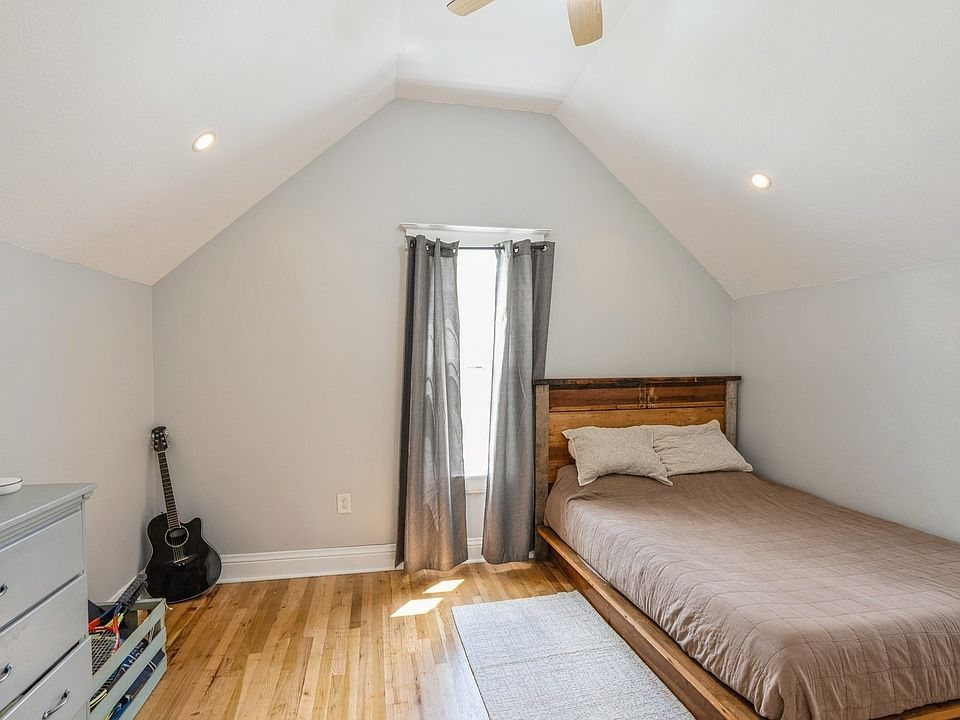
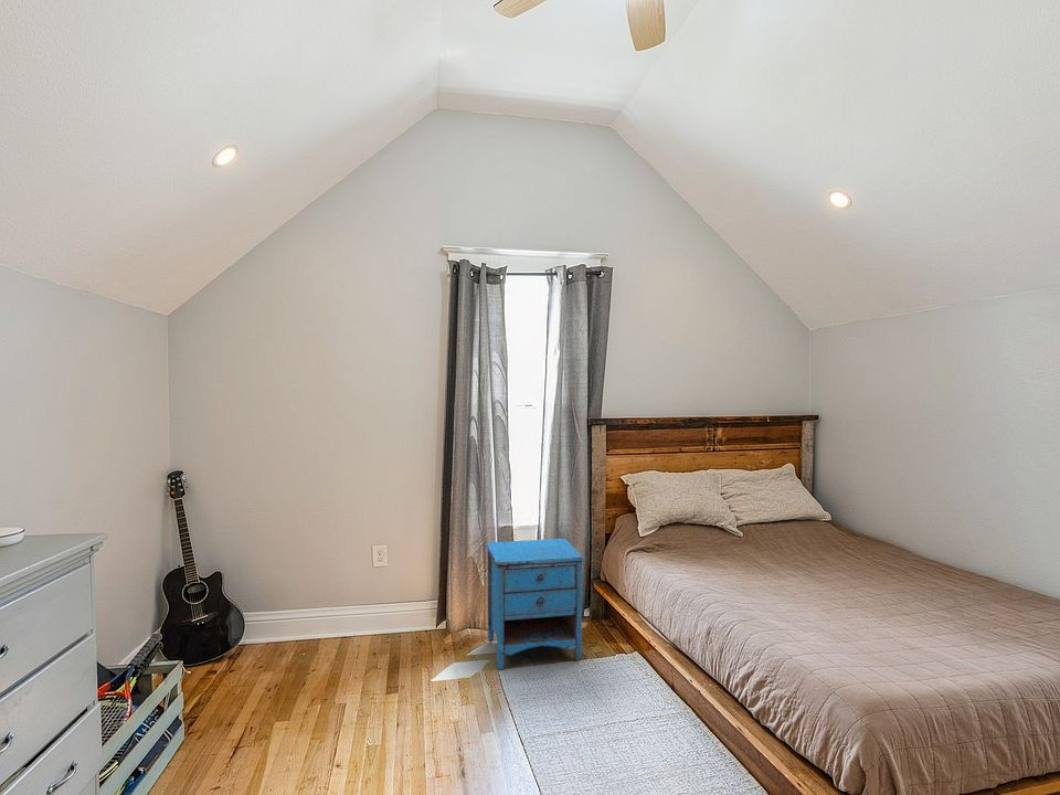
+ nightstand [485,538,584,670]
